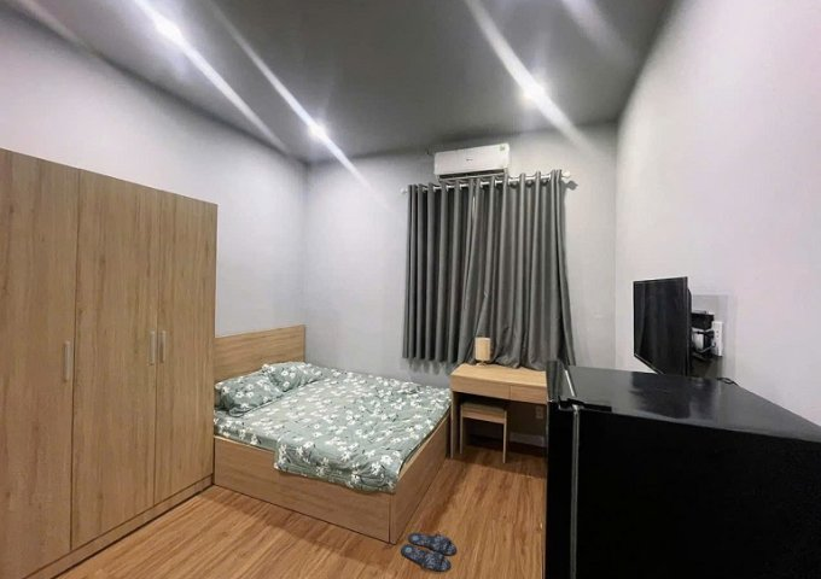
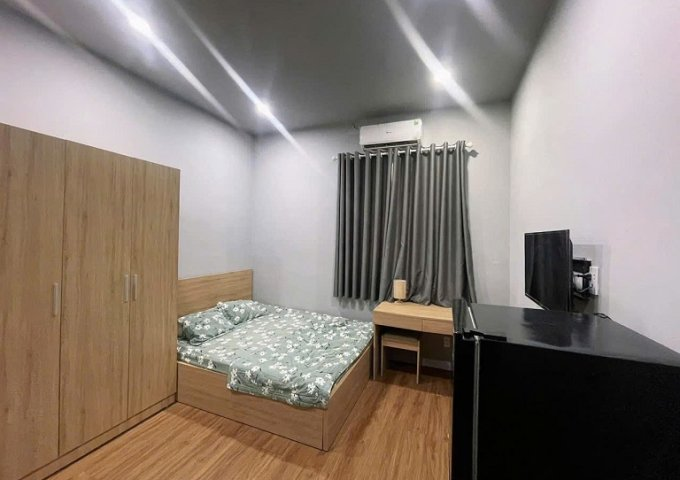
- slippers [400,532,458,573]
